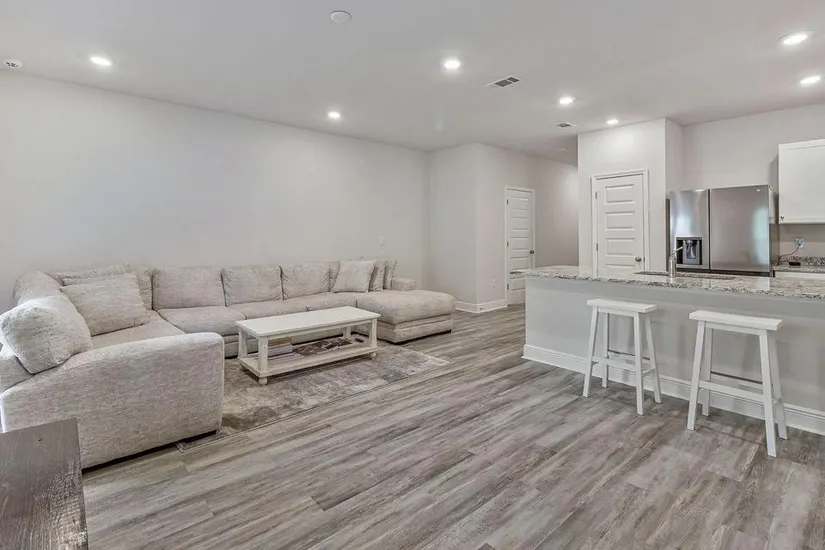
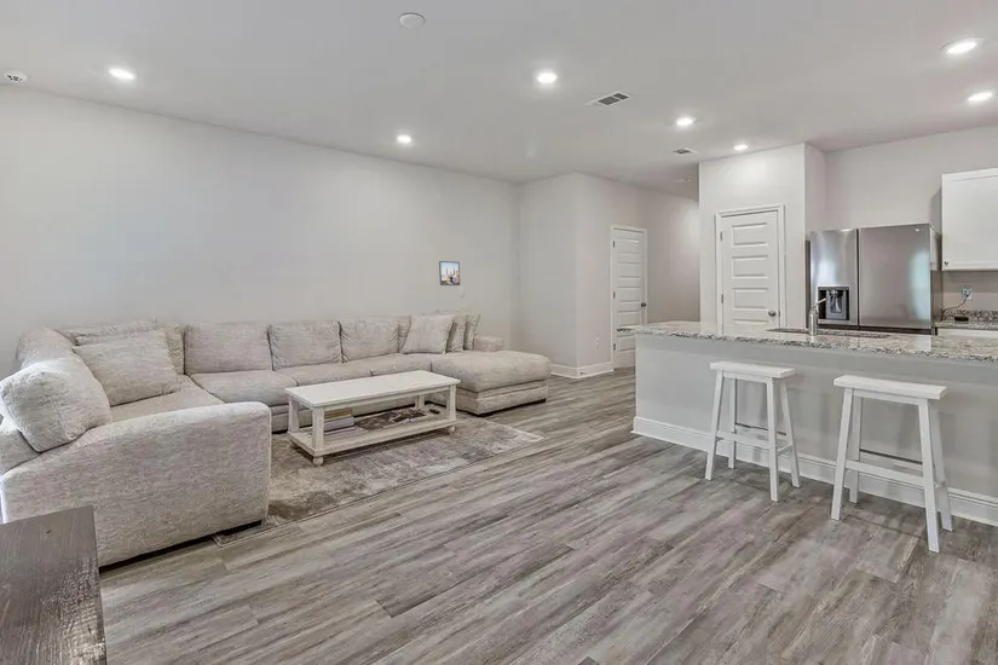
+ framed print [438,260,461,287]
